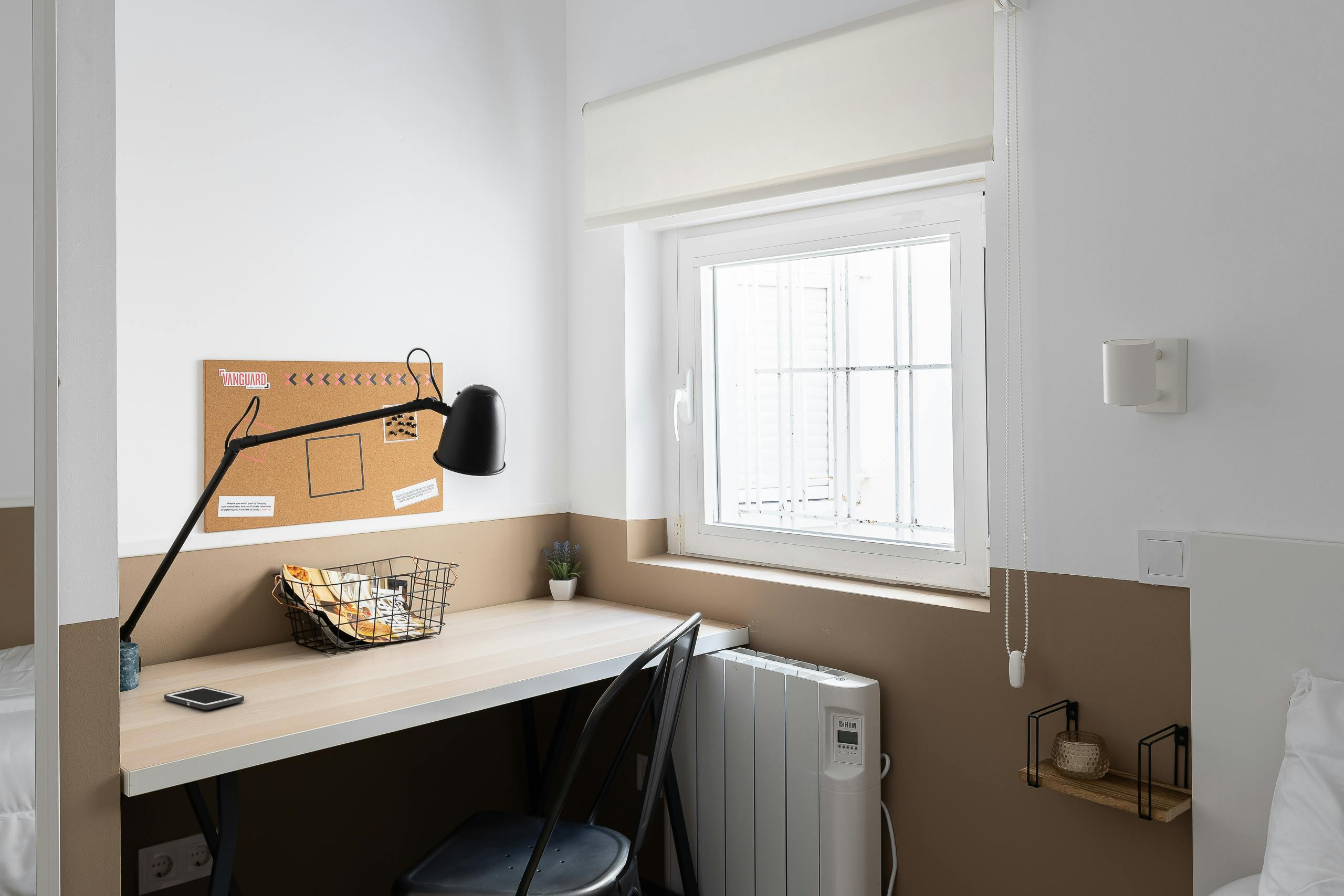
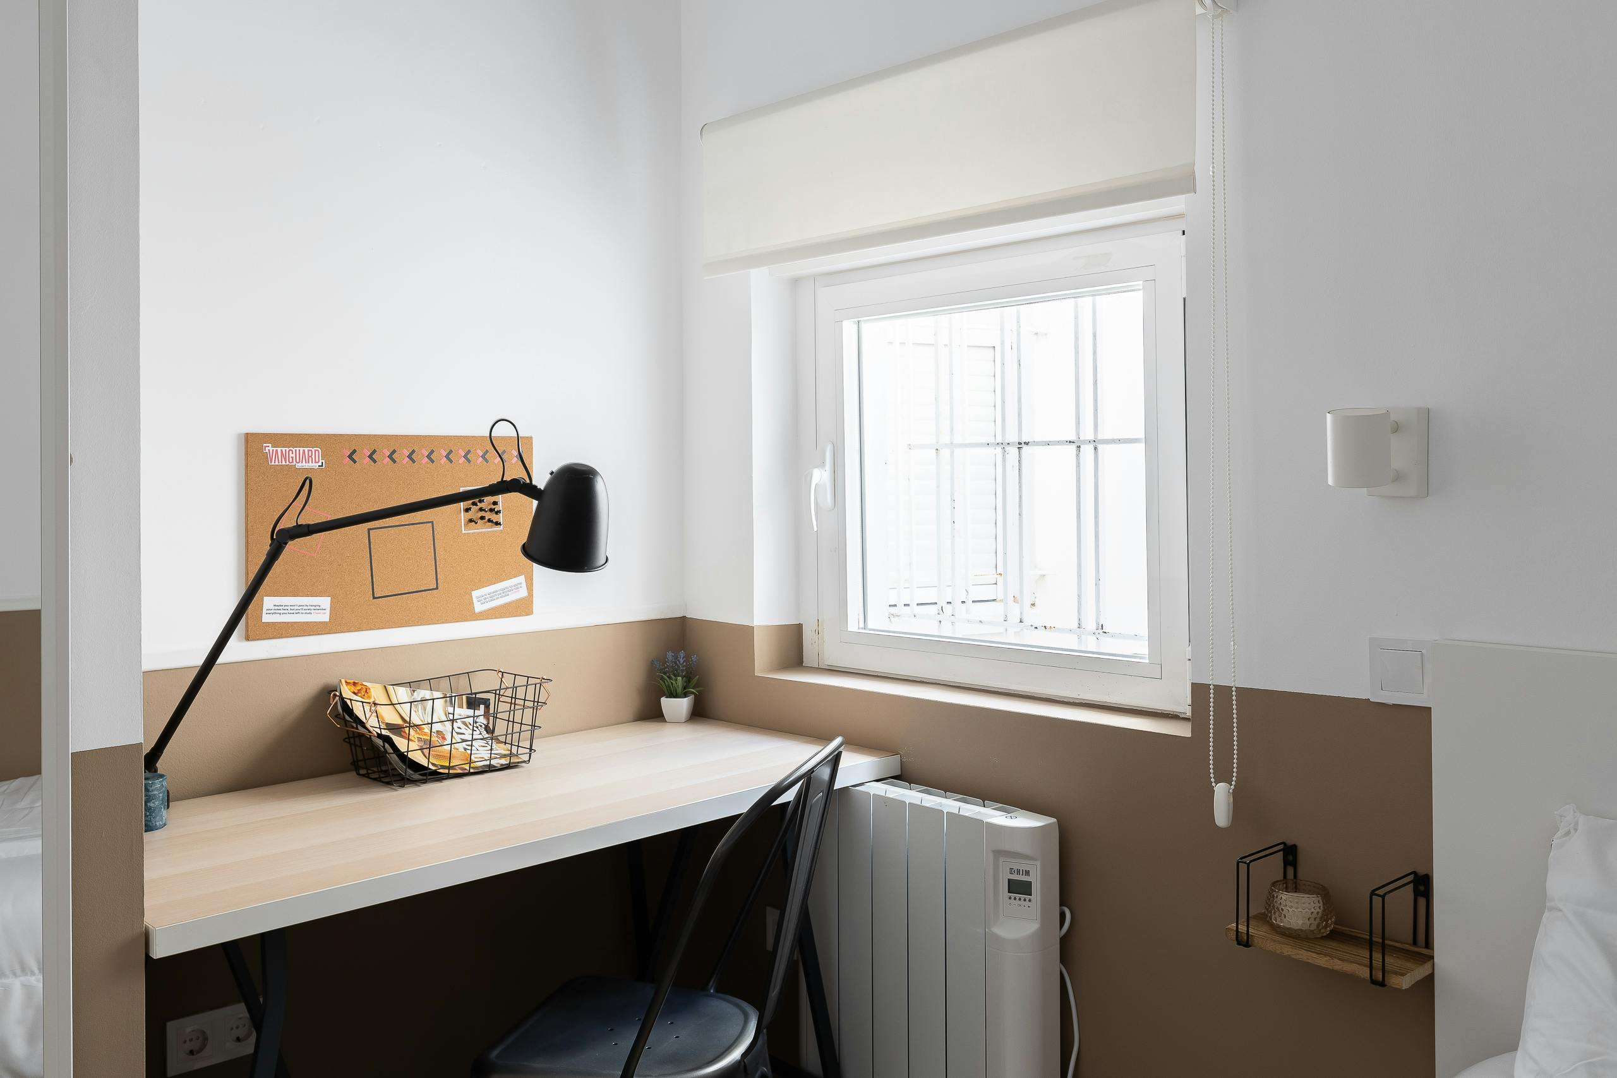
- cell phone [164,686,245,710]
